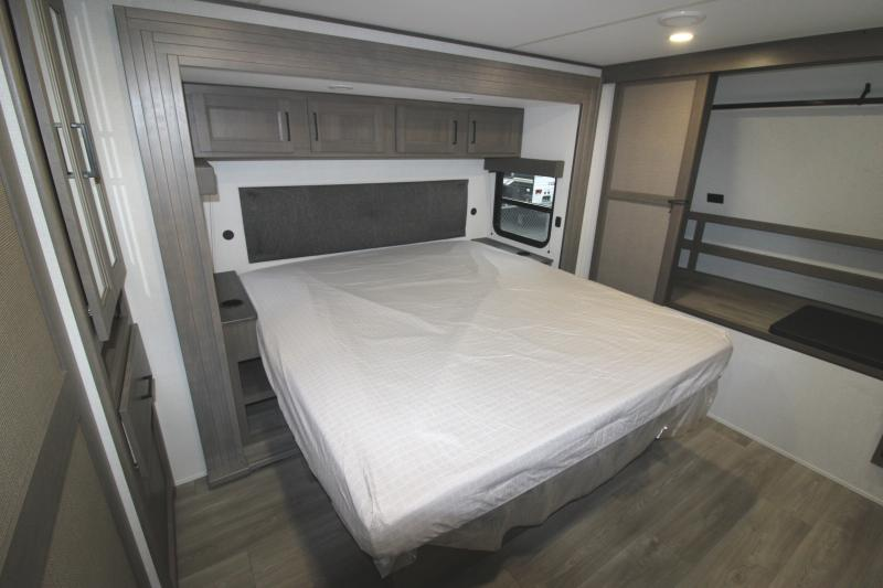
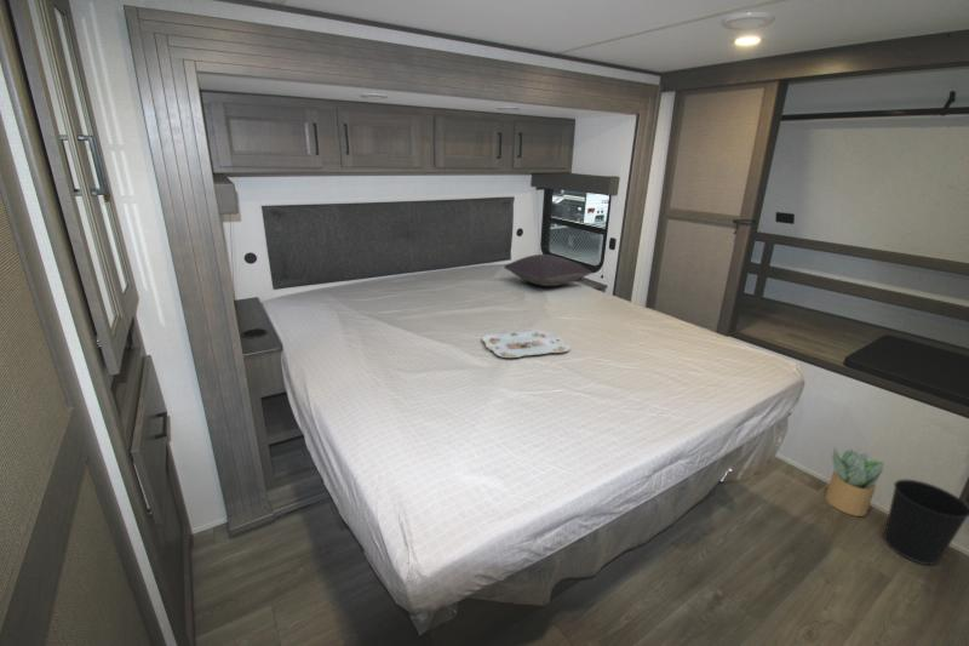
+ wastebasket [882,479,969,566]
+ pillow [503,253,594,287]
+ potted plant [825,446,885,518]
+ serving tray [481,330,572,359]
